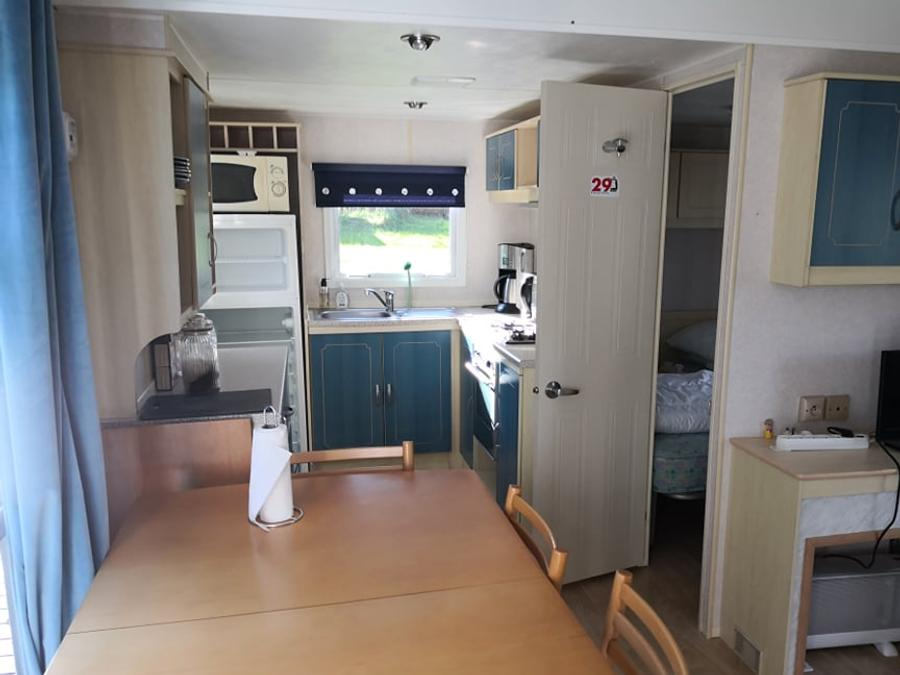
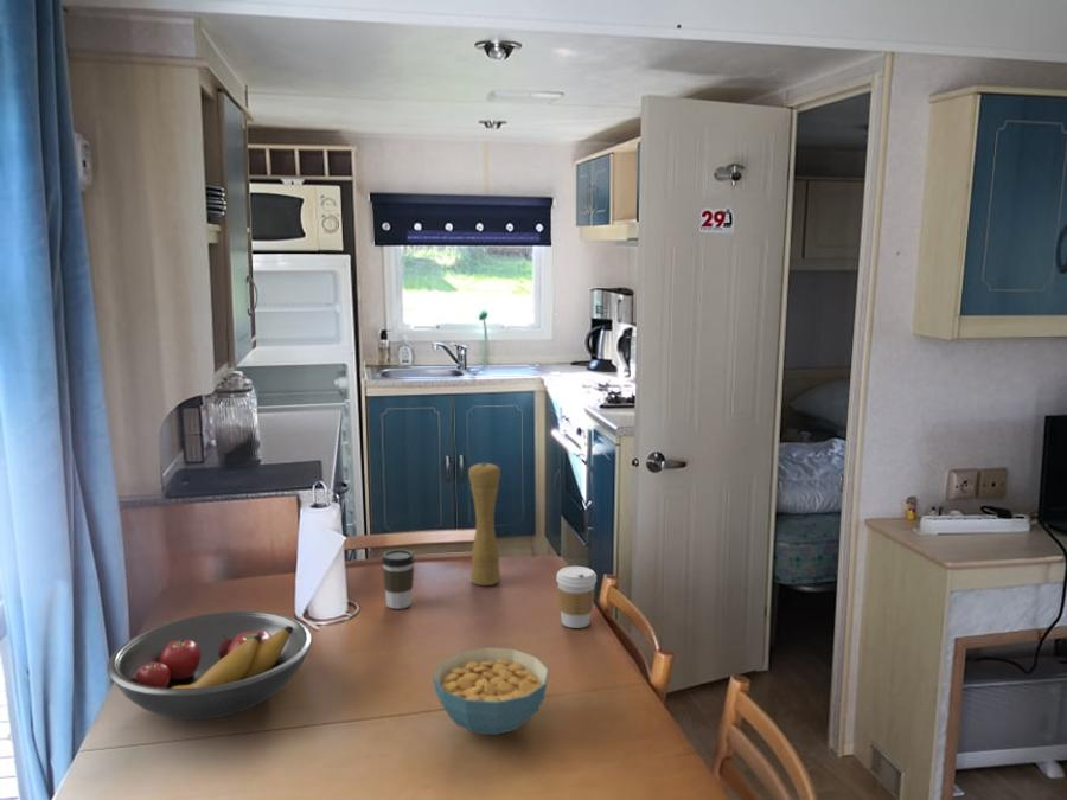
+ fruit bowl [106,610,313,721]
+ coffee cup [381,549,416,610]
+ coffee cup [555,565,598,629]
+ cereal bowl [432,646,550,736]
+ pepper mill [467,461,501,587]
